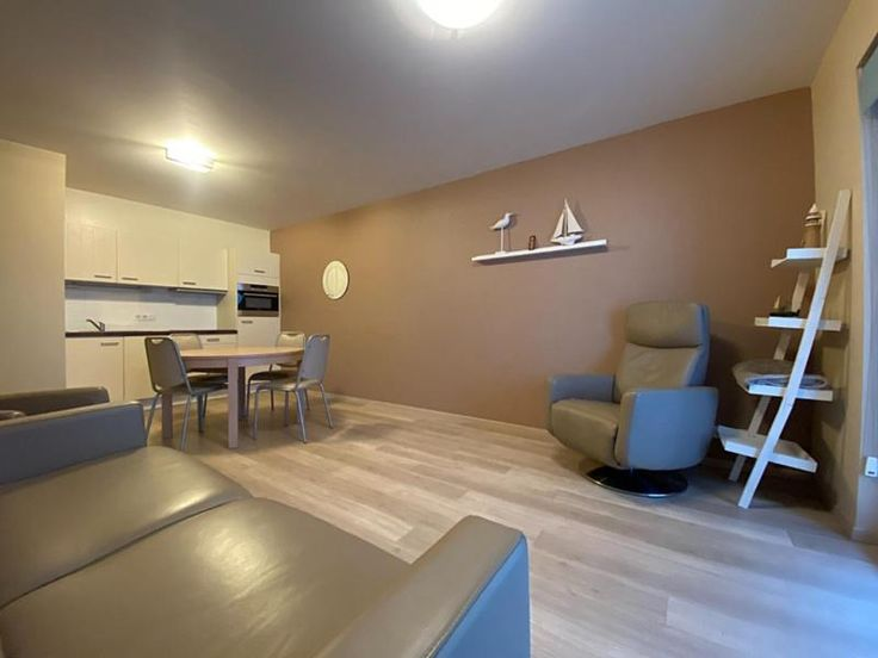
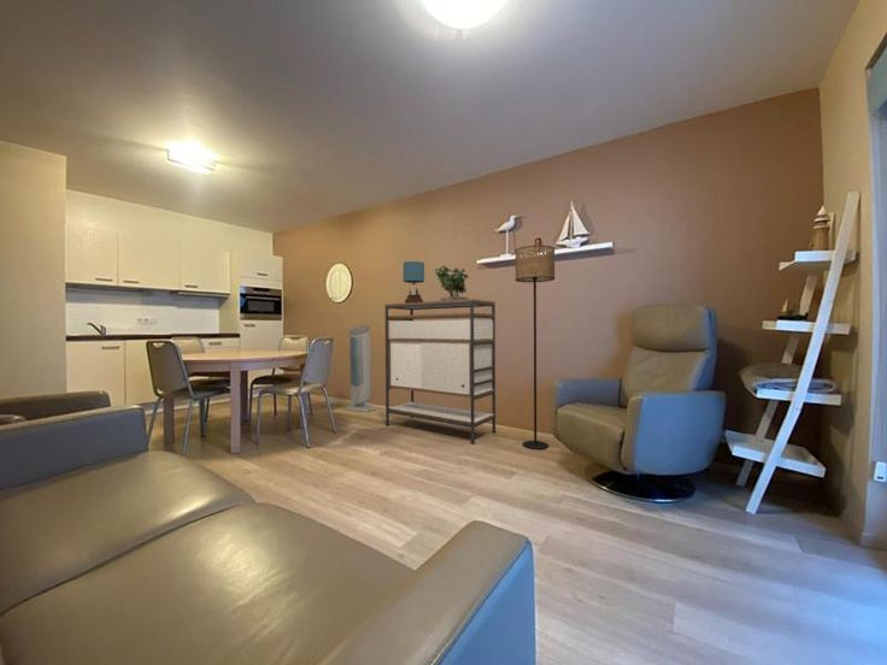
+ air purifier [345,324,376,413]
+ table lamp [403,260,425,304]
+ shelving unit [384,298,498,445]
+ floor lamp [515,245,556,451]
+ potted plant [434,261,469,301]
